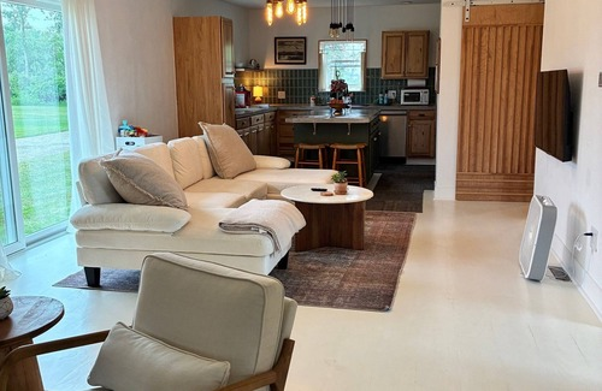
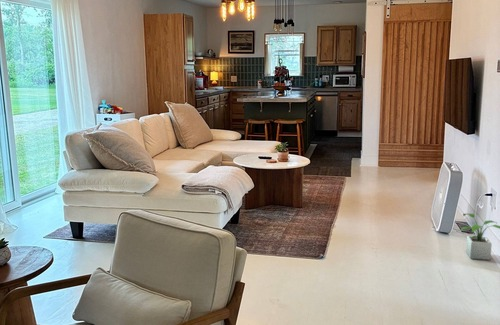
+ potted plant [460,213,500,261]
